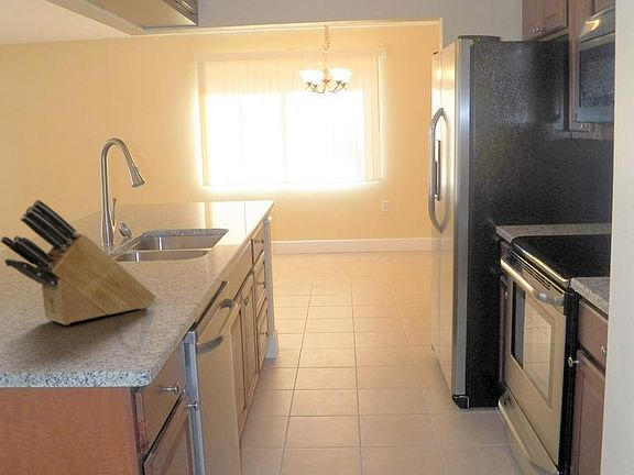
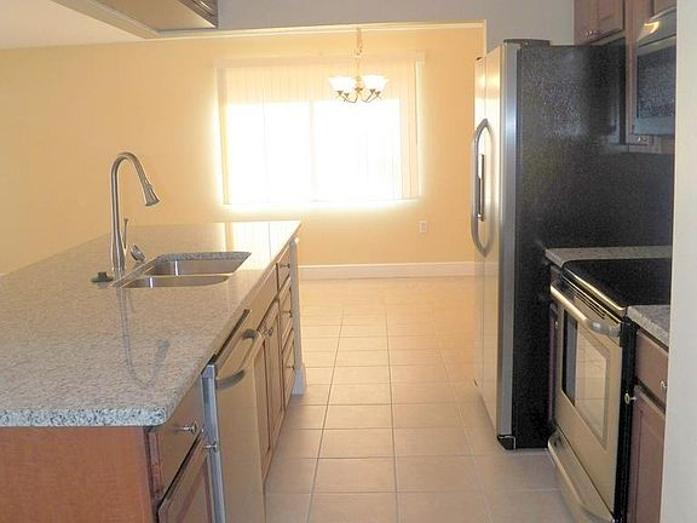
- knife block [0,199,156,325]
